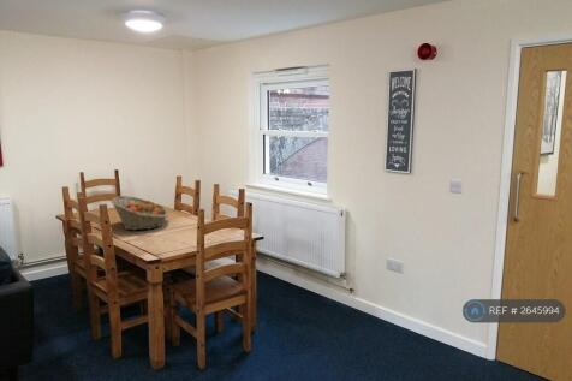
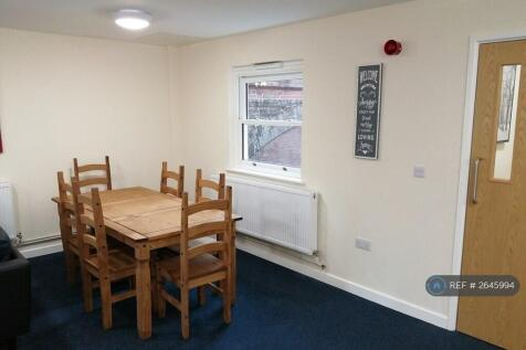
- fruit basket [111,195,169,232]
